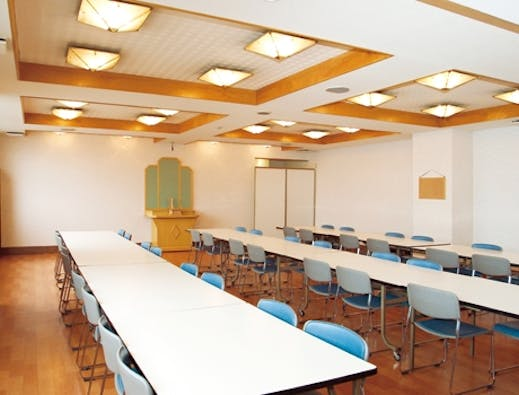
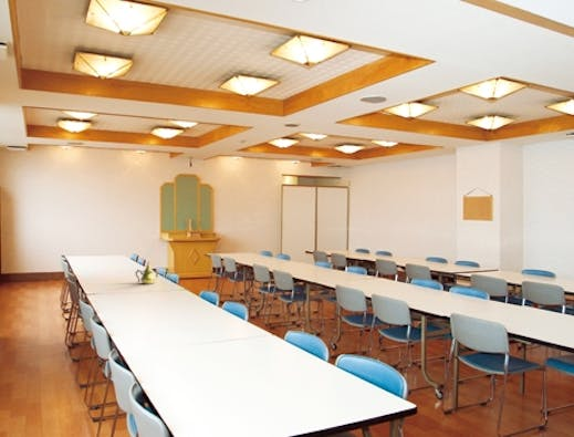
+ teapot [135,260,159,285]
